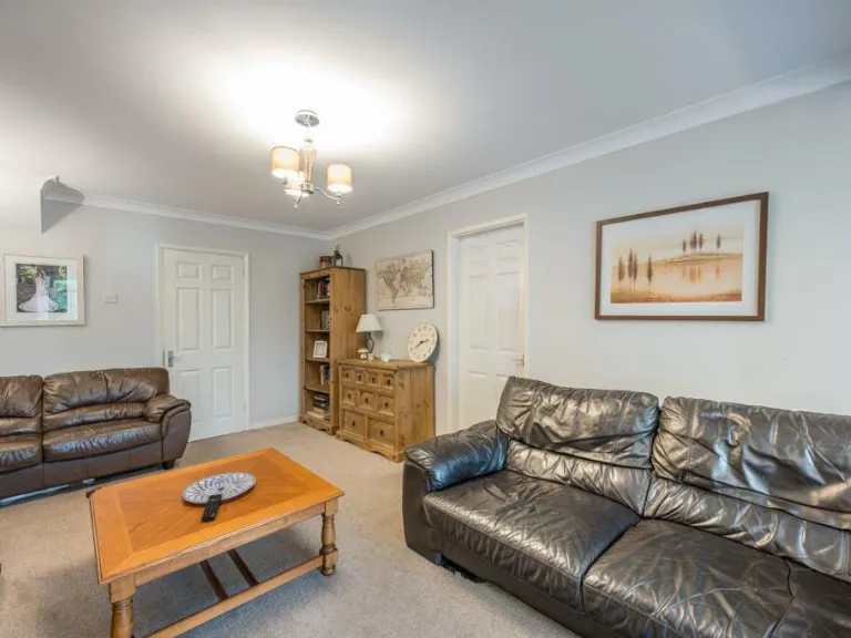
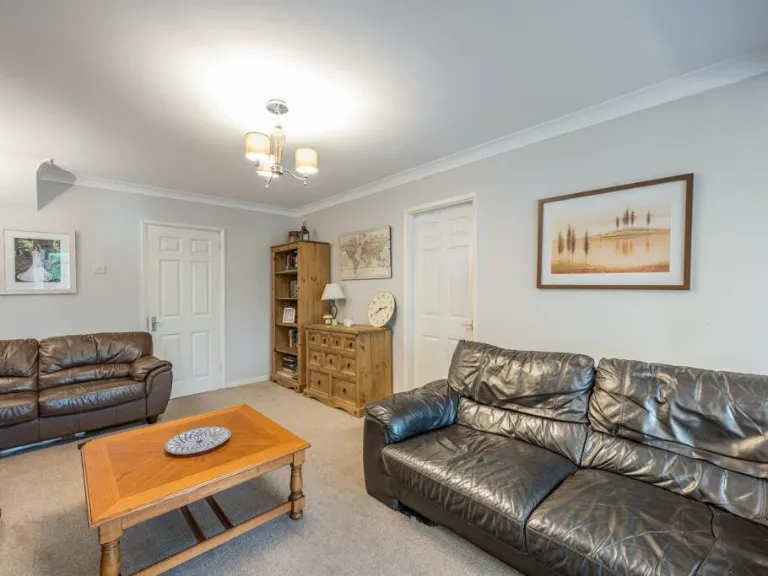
- remote control [201,493,223,523]
